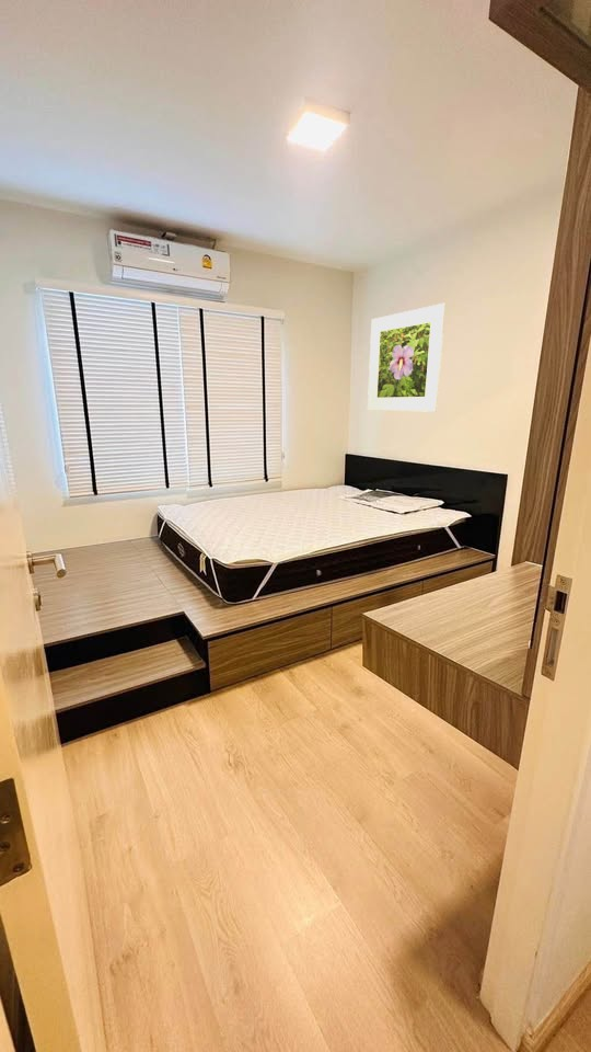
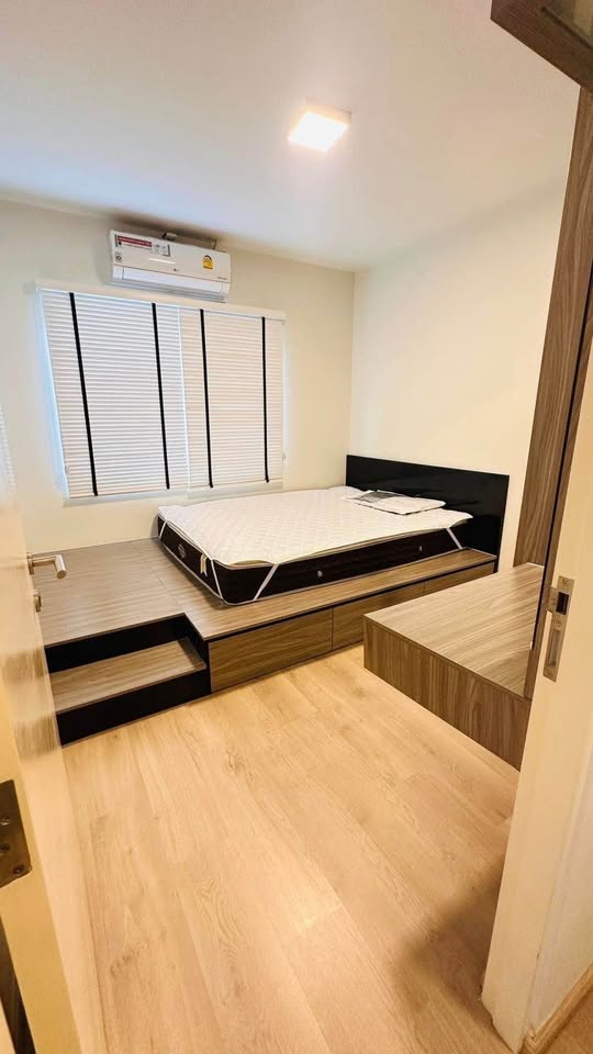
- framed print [367,302,447,413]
